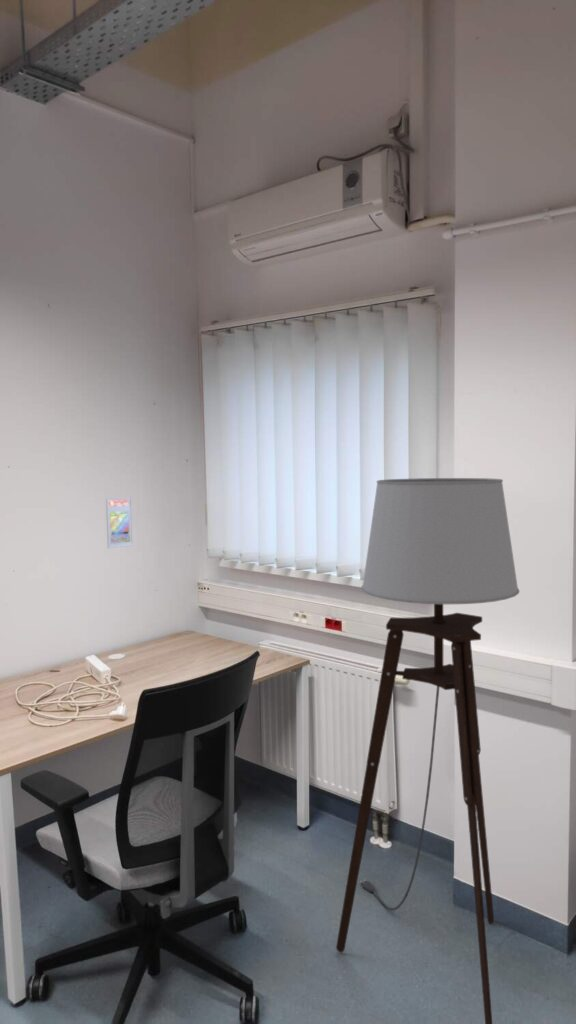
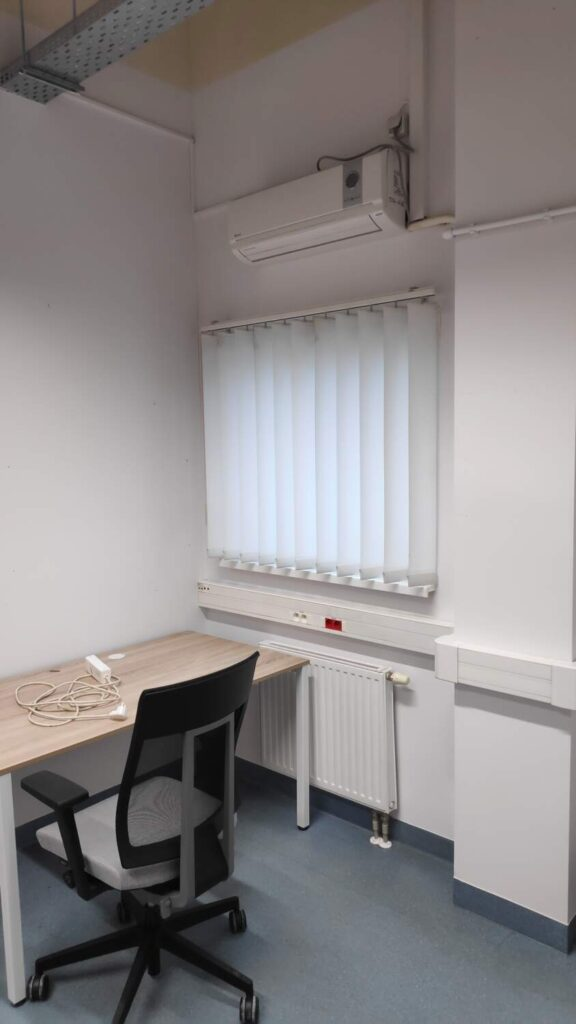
- floor lamp [335,477,520,1024]
- trading card display case [105,496,134,549]
